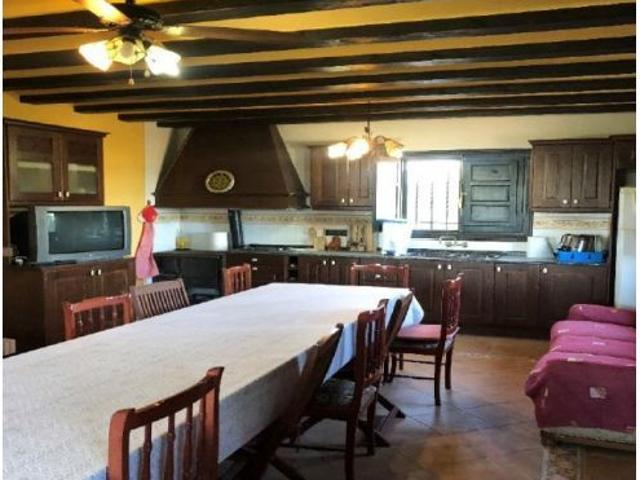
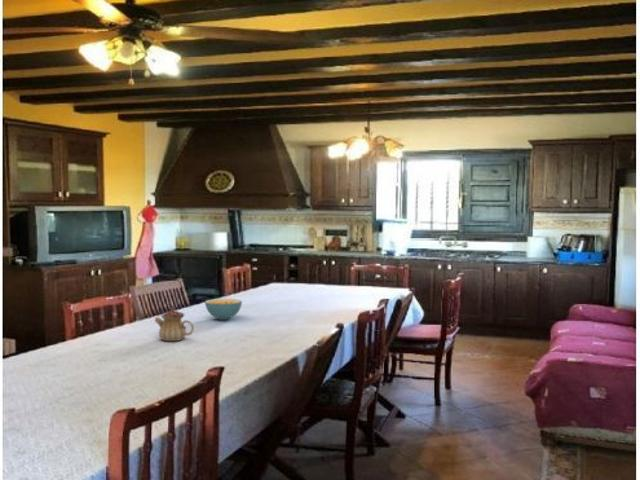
+ cereal bowl [204,298,243,321]
+ teapot [153,305,195,342]
